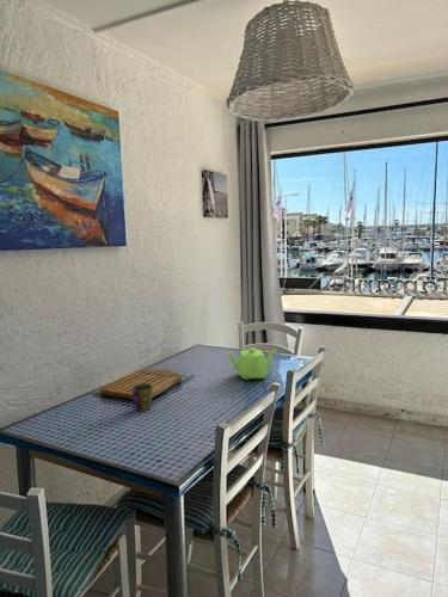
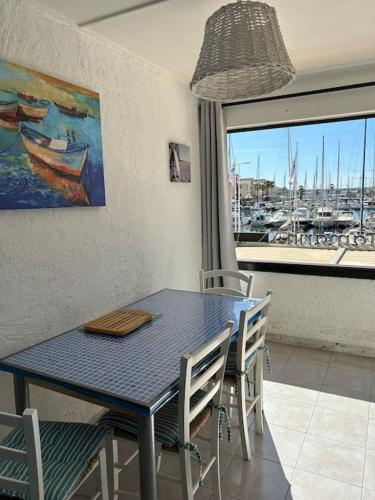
- teapot [225,347,278,381]
- cup [130,382,154,413]
